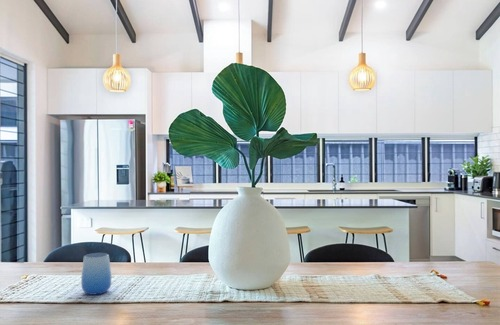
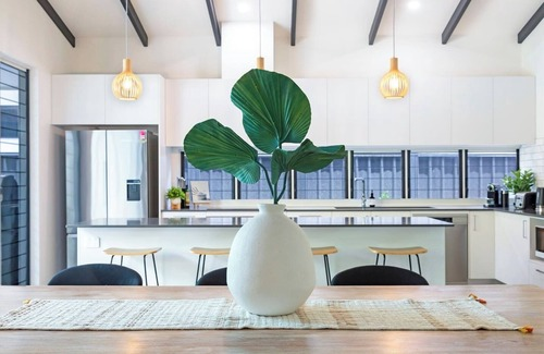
- cup [80,252,112,296]
